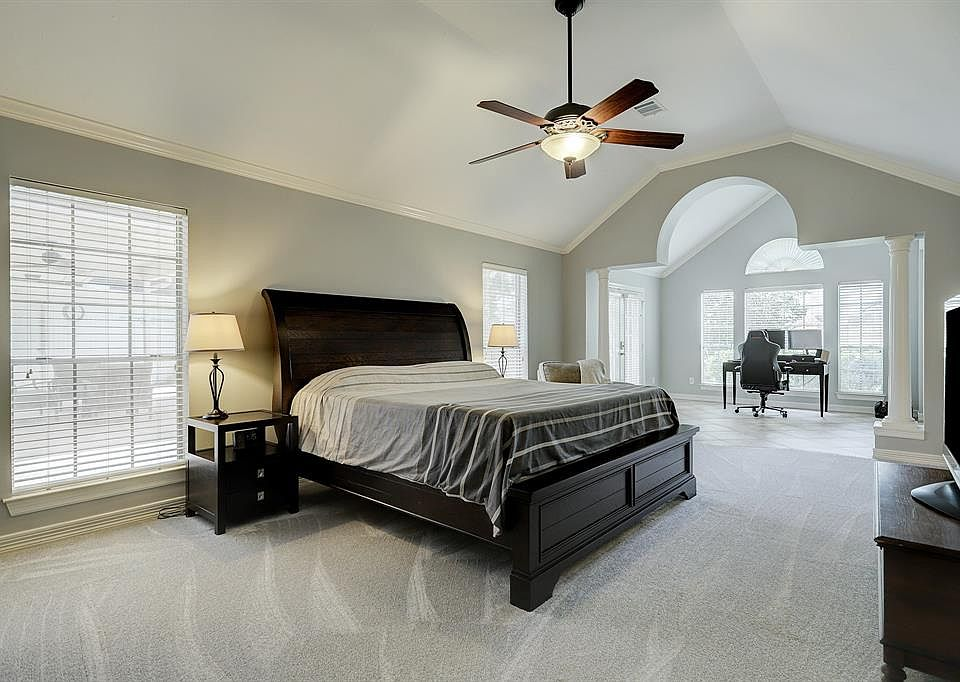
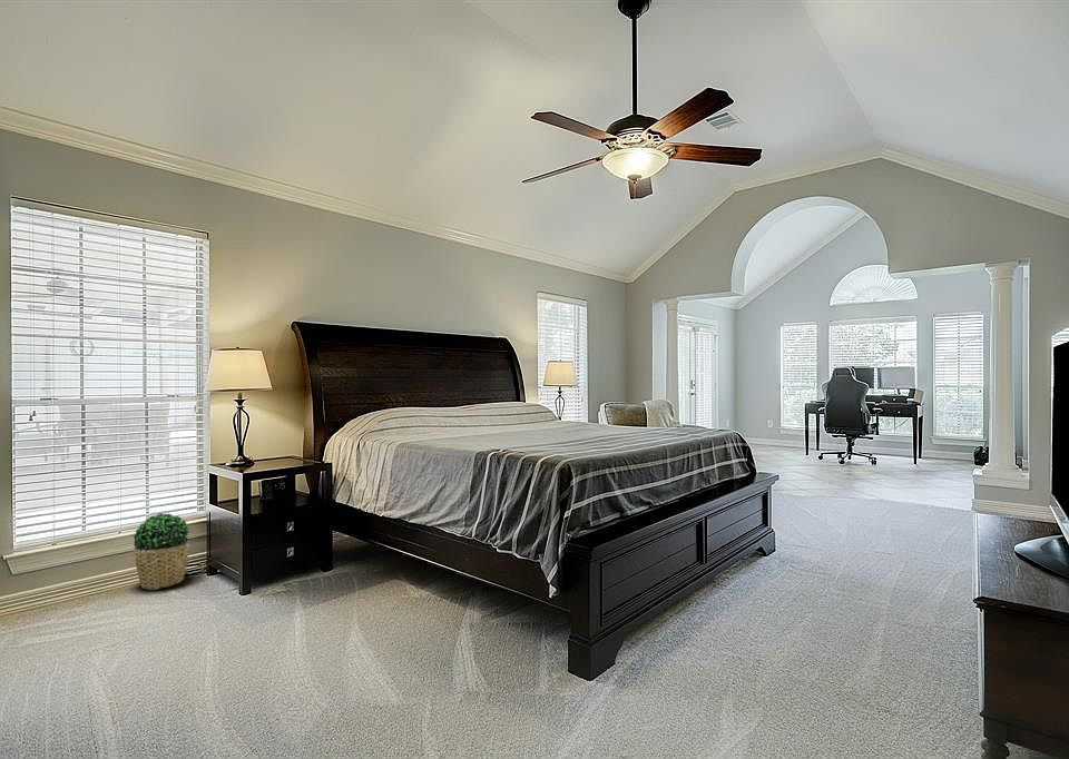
+ potted plant [131,512,190,591]
